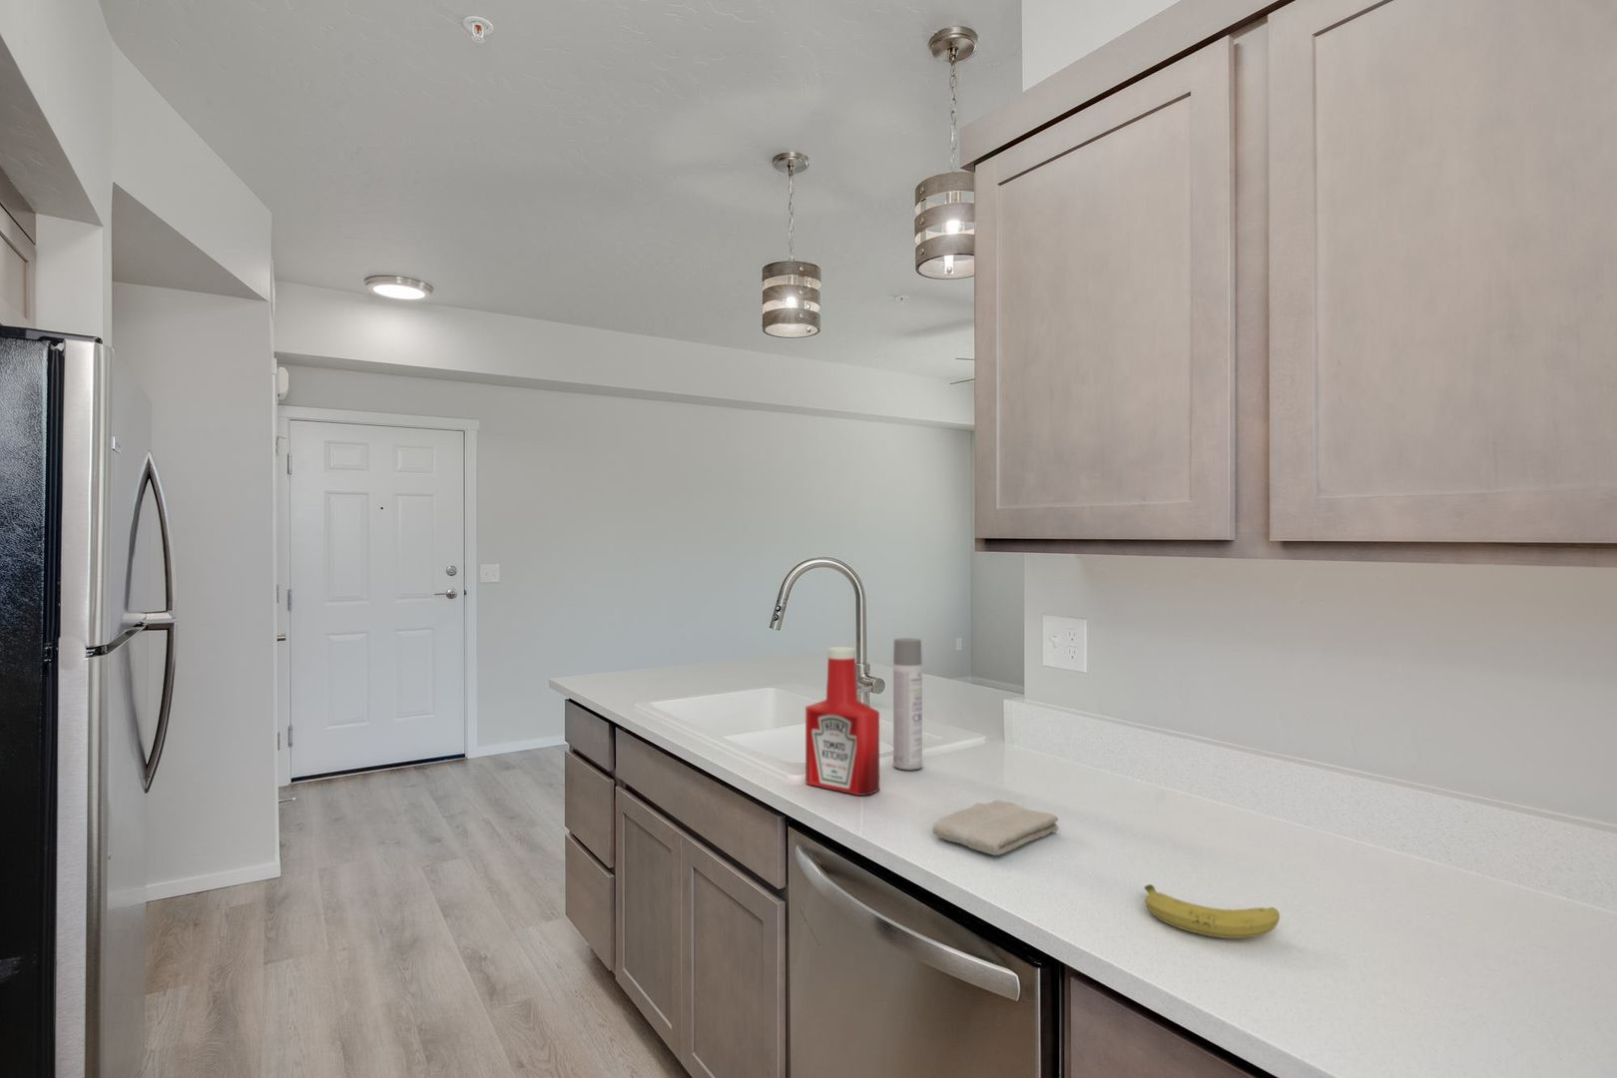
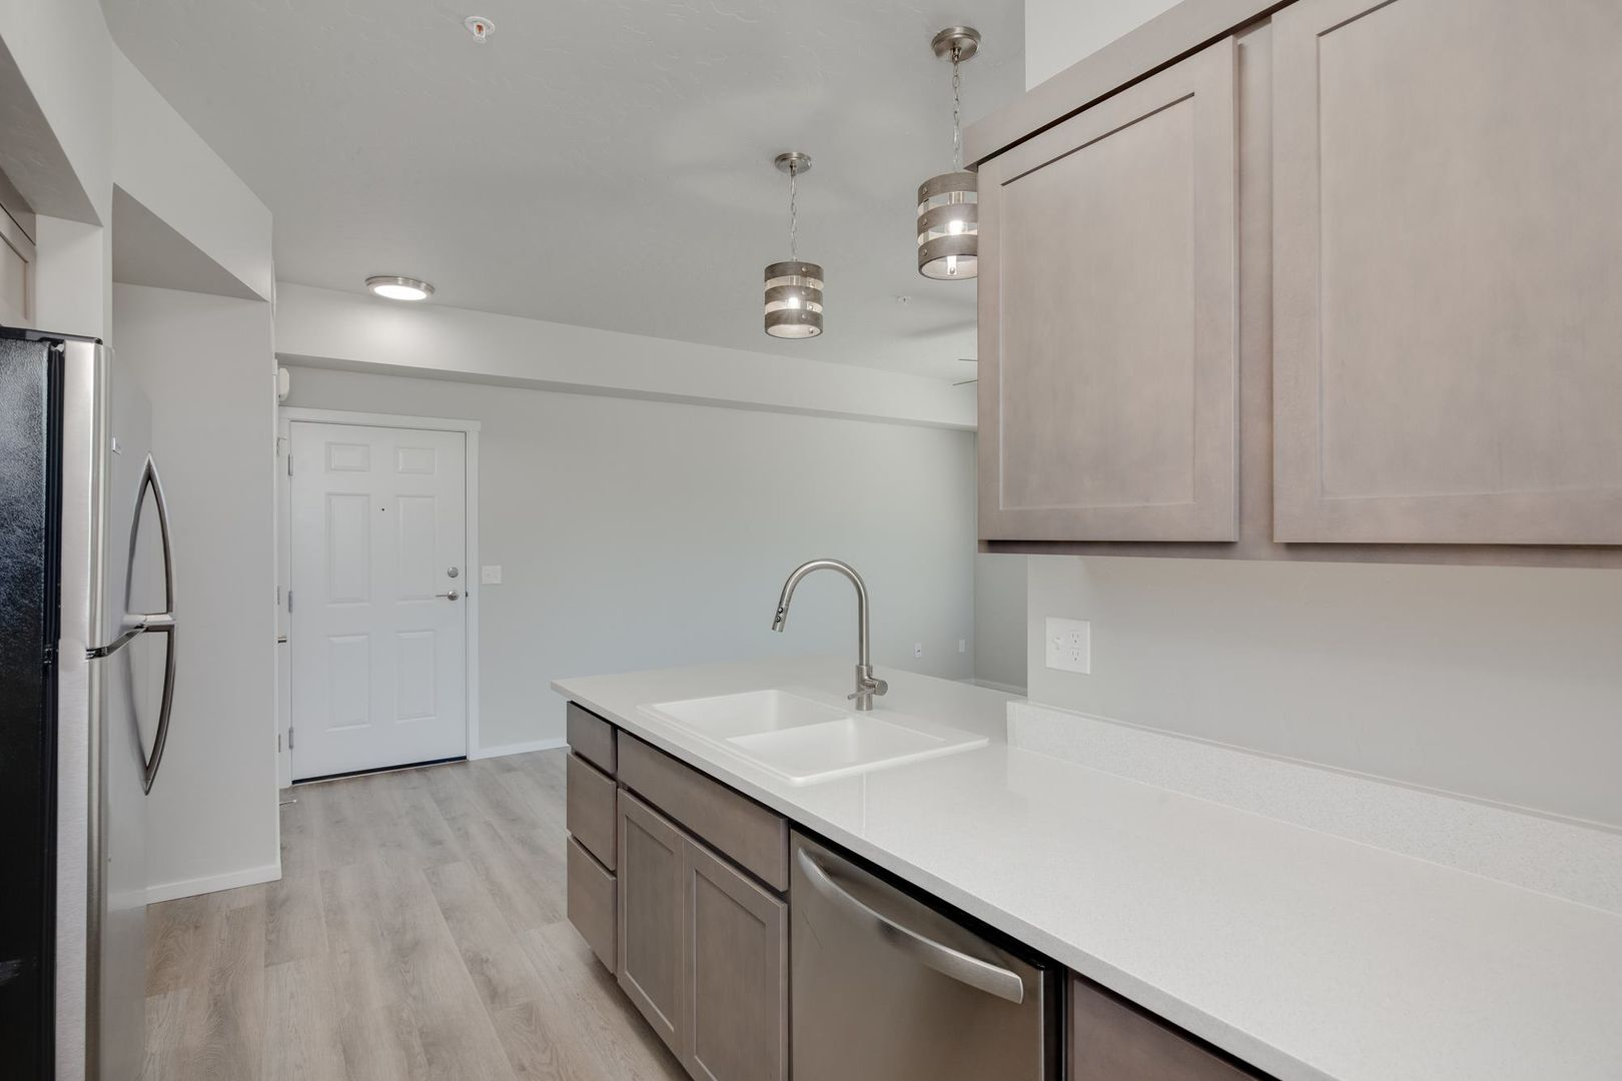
- spray bottle [893,636,923,770]
- soap bottle [805,646,881,796]
- fruit [1144,883,1280,940]
- washcloth [931,799,1059,858]
